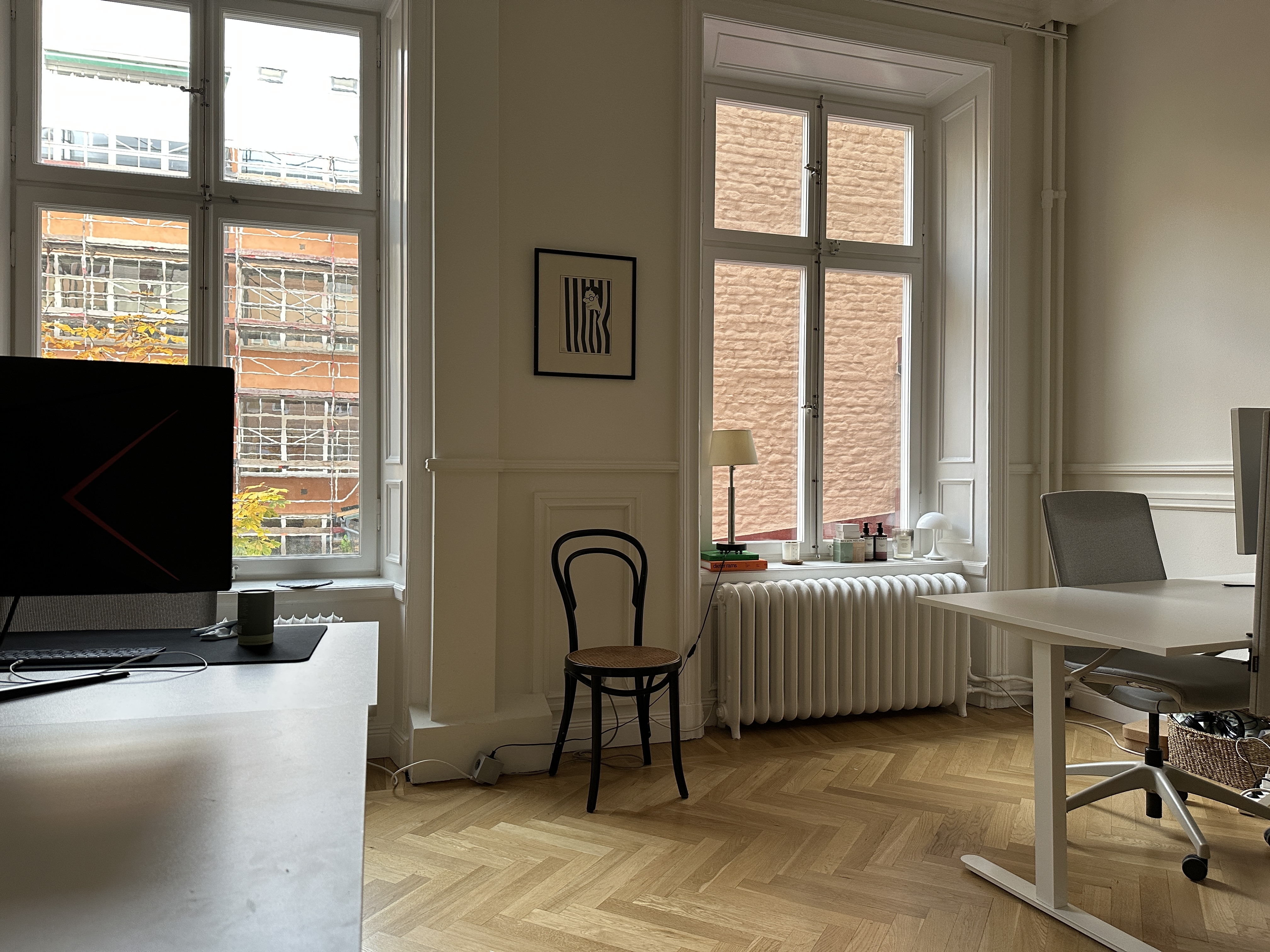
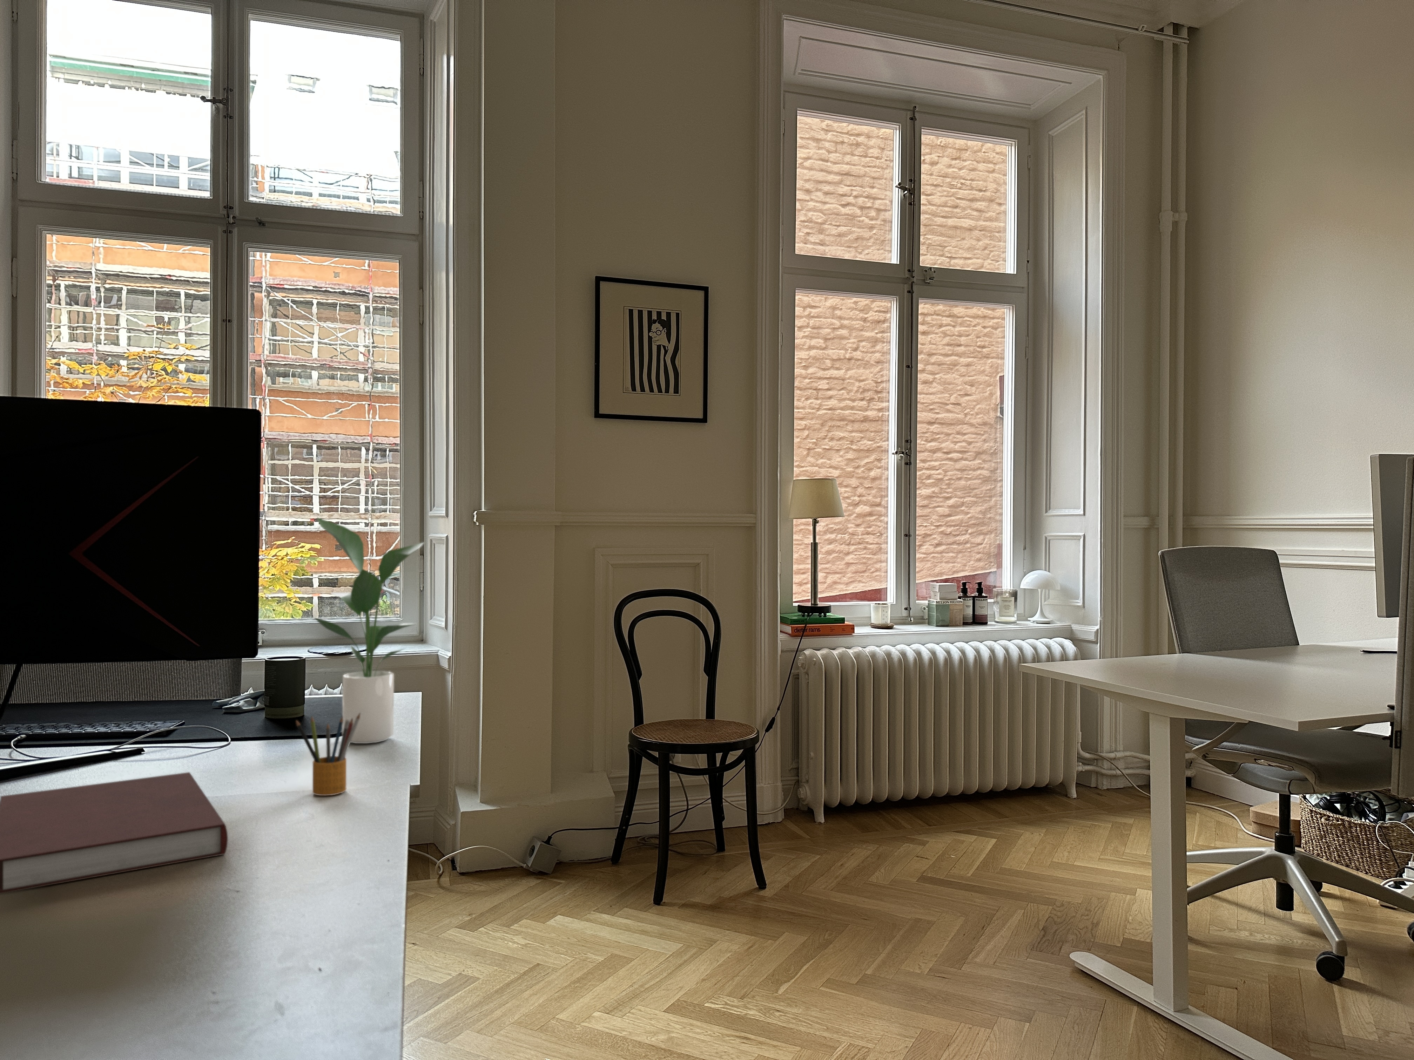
+ pencil box [295,714,360,796]
+ potted plant [313,517,424,744]
+ notebook [0,772,228,894]
